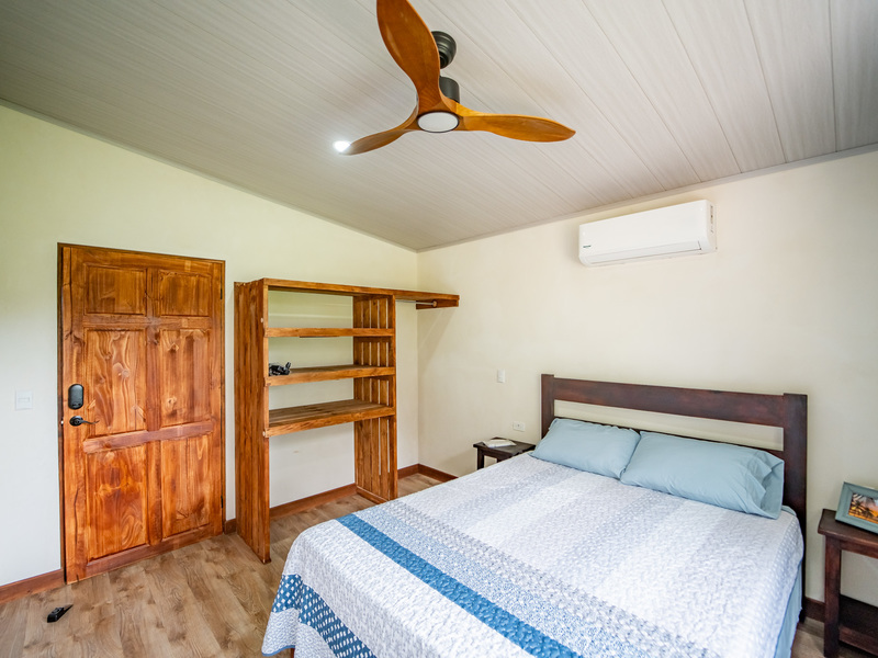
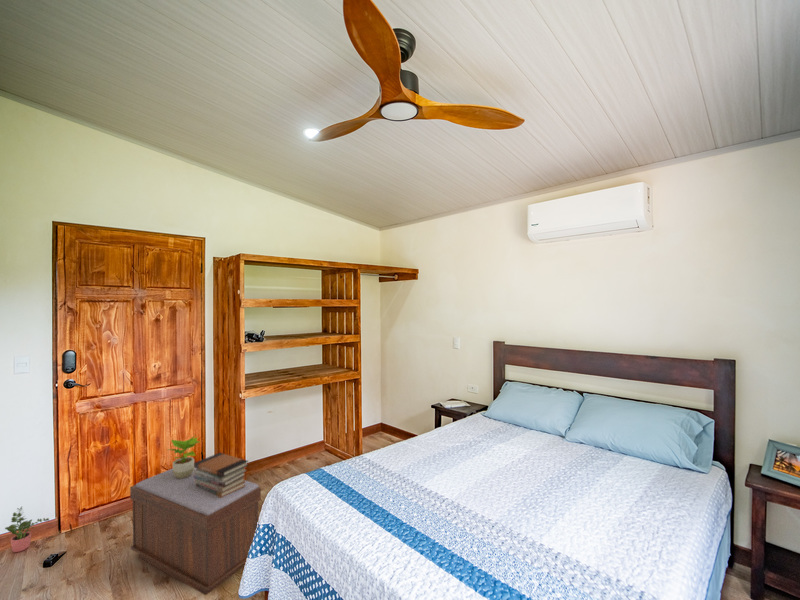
+ bench [129,467,262,596]
+ potted plant [4,506,50,553]
+ potted plant [165,434,201,478]
+ book stack [193,452,250,498]
